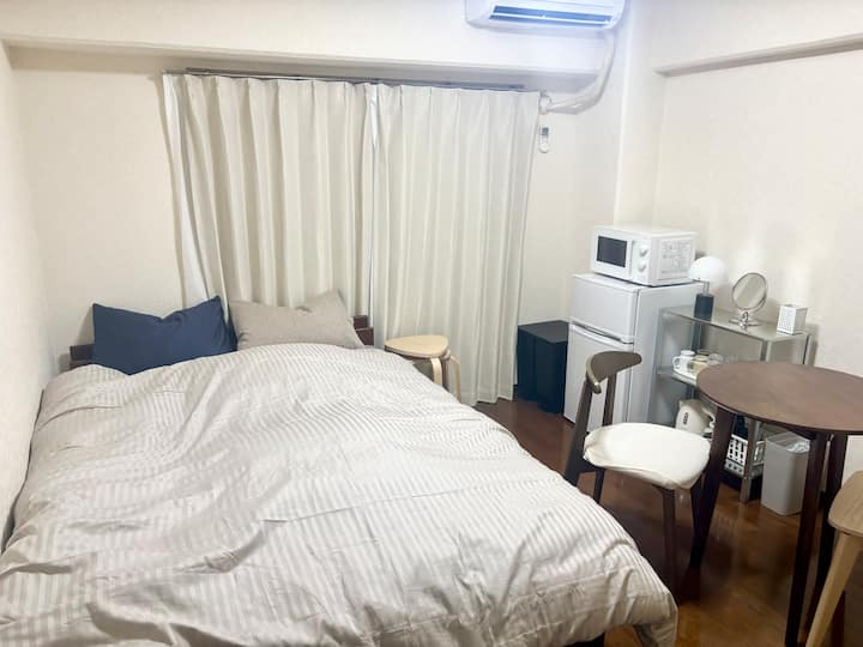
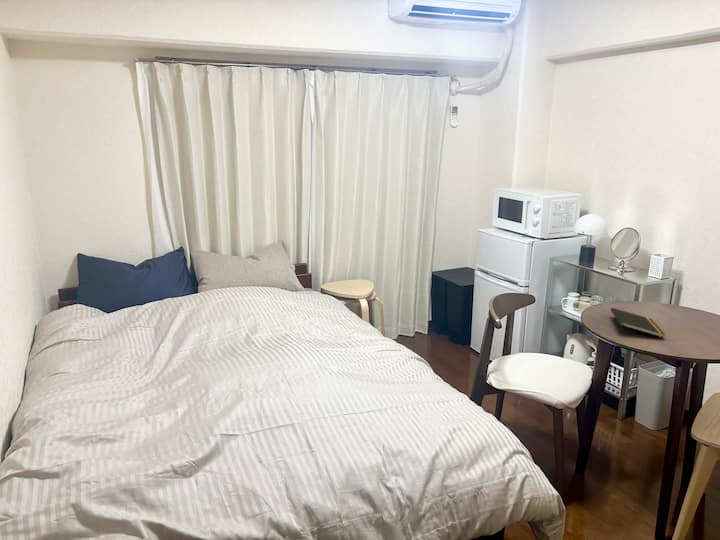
+ notepad [610,307,666,339]
